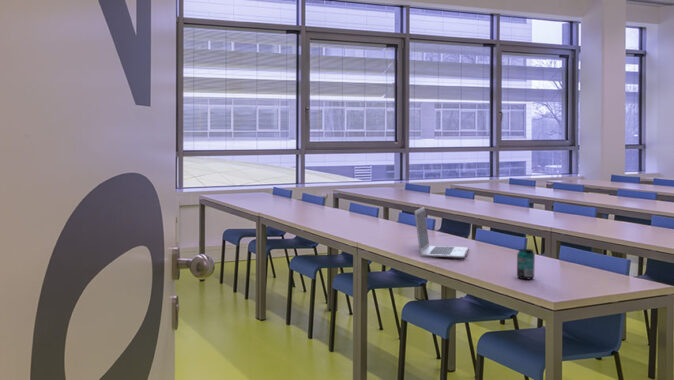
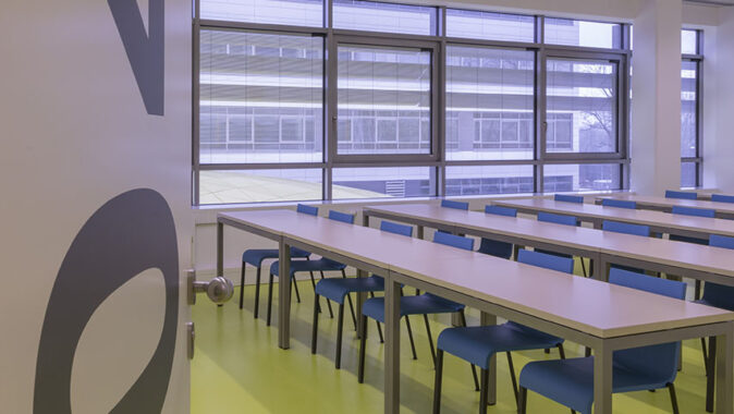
- beverage can [516,248,536,280]
- laptop [413,206,470,259]
